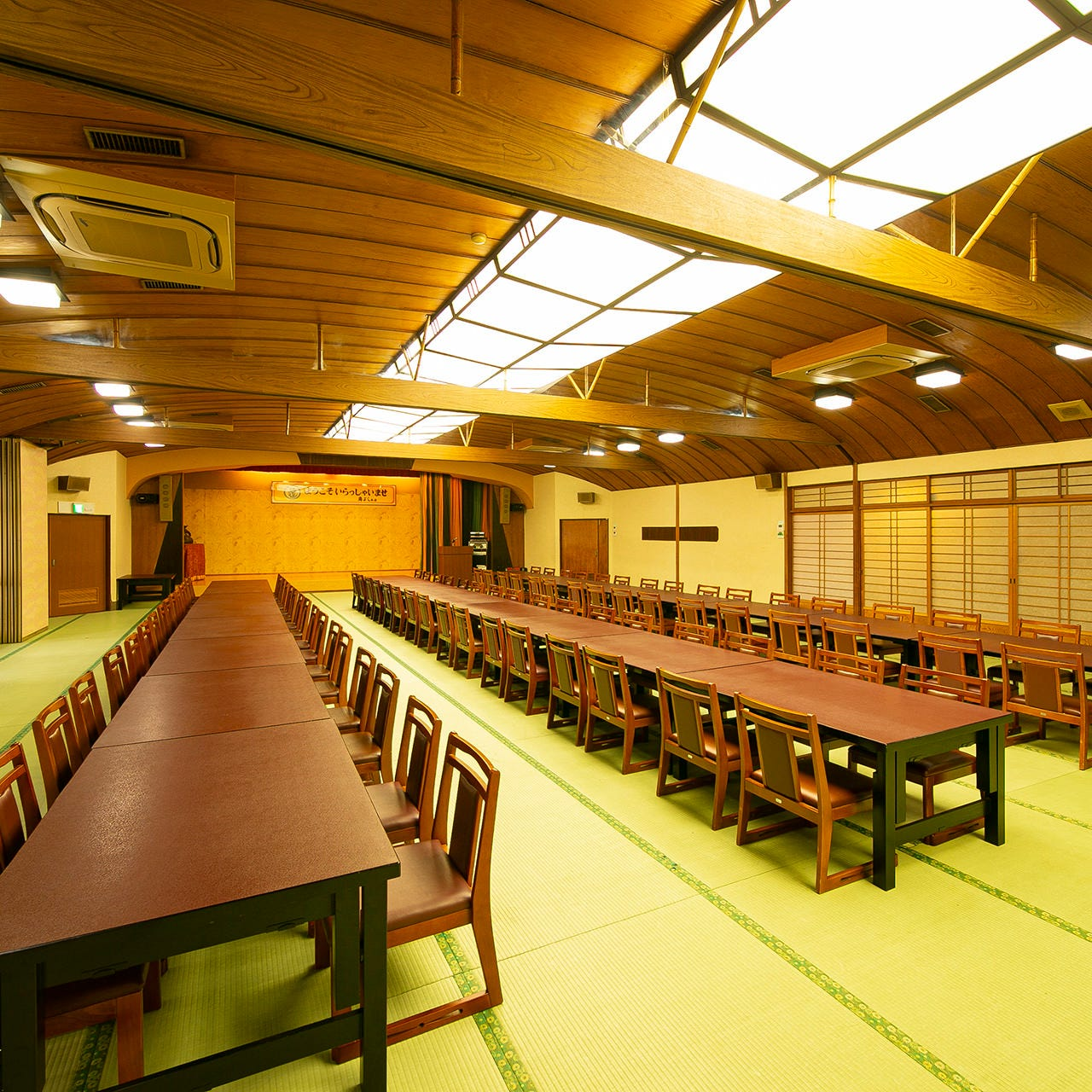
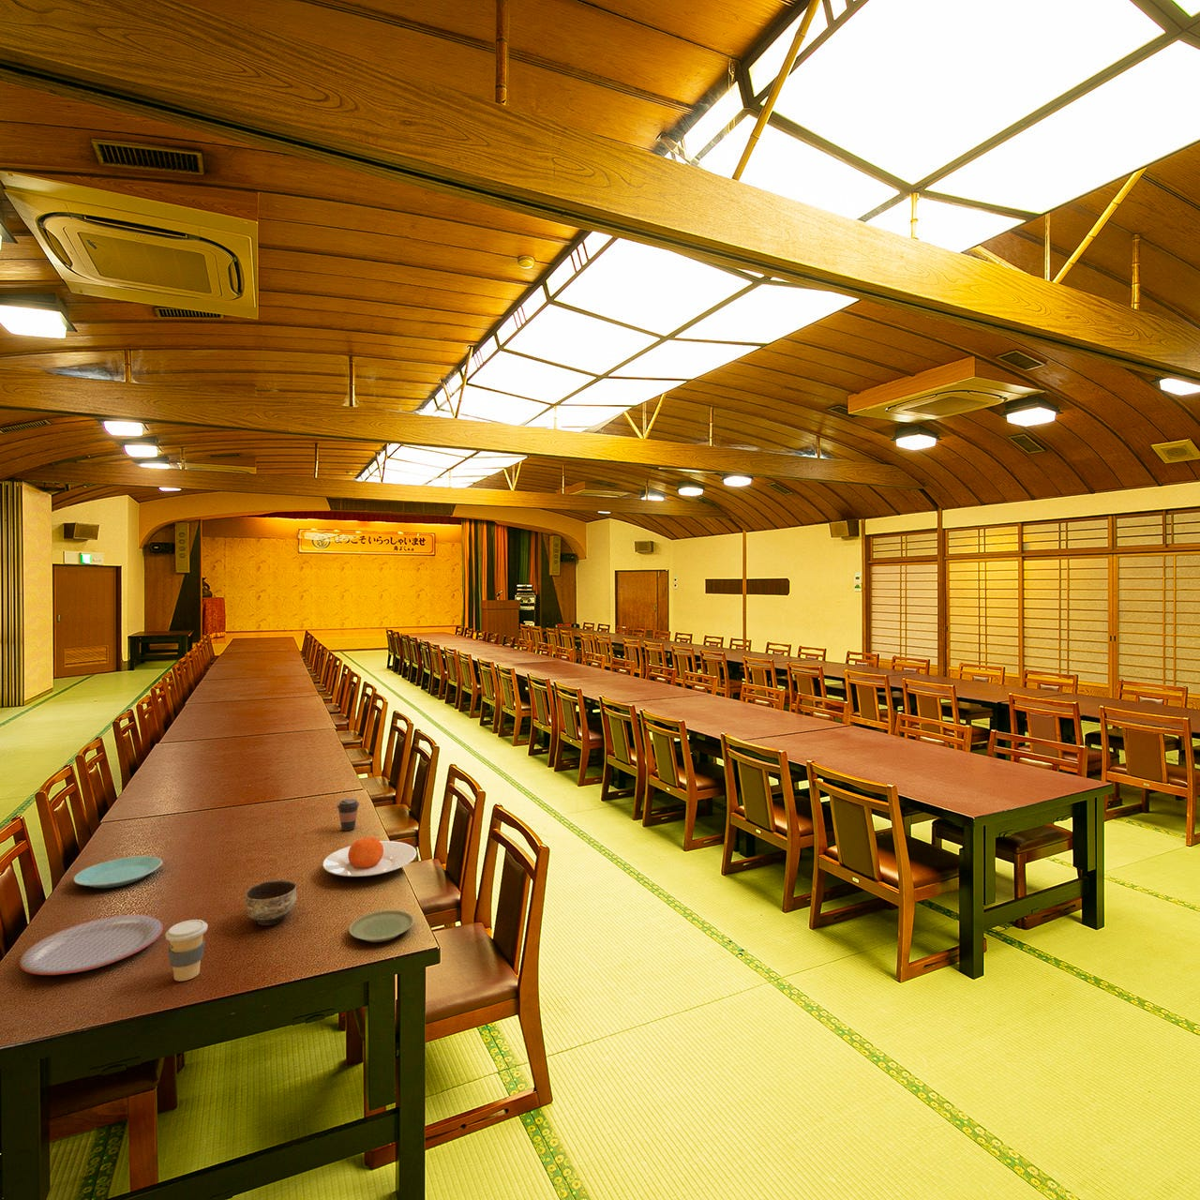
+ ceramic bowl [245,879,297,926]
+ coffee cup [335,798,360,832]
+ plate [348,910,414,943]
+ coffee cup [165,919,208,981]
+ plate [74,855,163,889]
+ plate [19,914,164,976]
+ plate [322,836,418,878]
